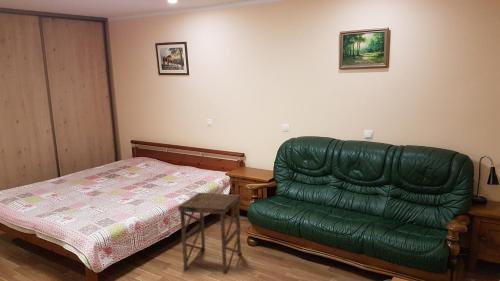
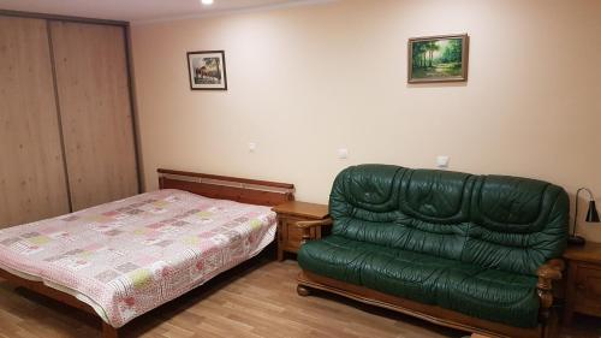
- side table [177,192,243,275]
